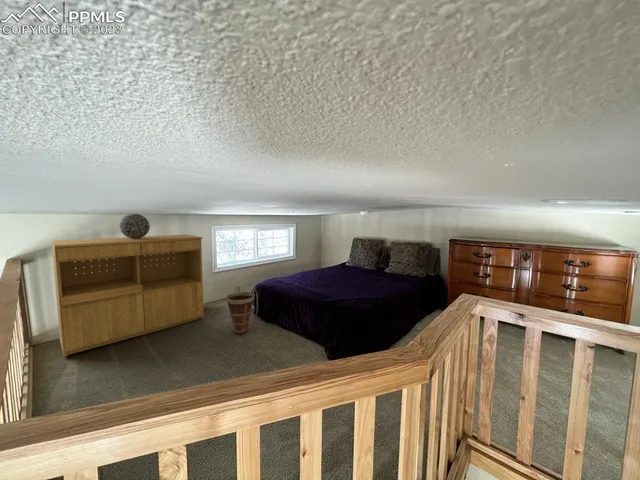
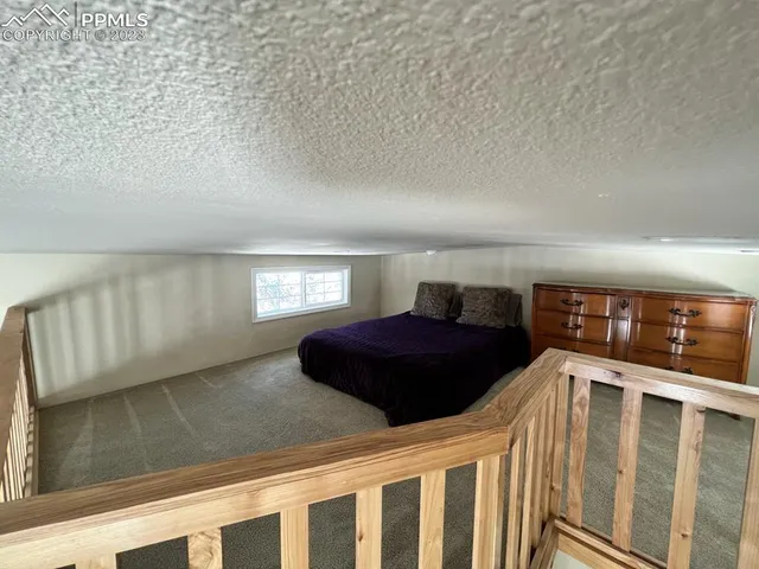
- basket [225,286,259,335]
- decorative sphere [119,213,151,239]
- bookcase [51,233,205,358]
